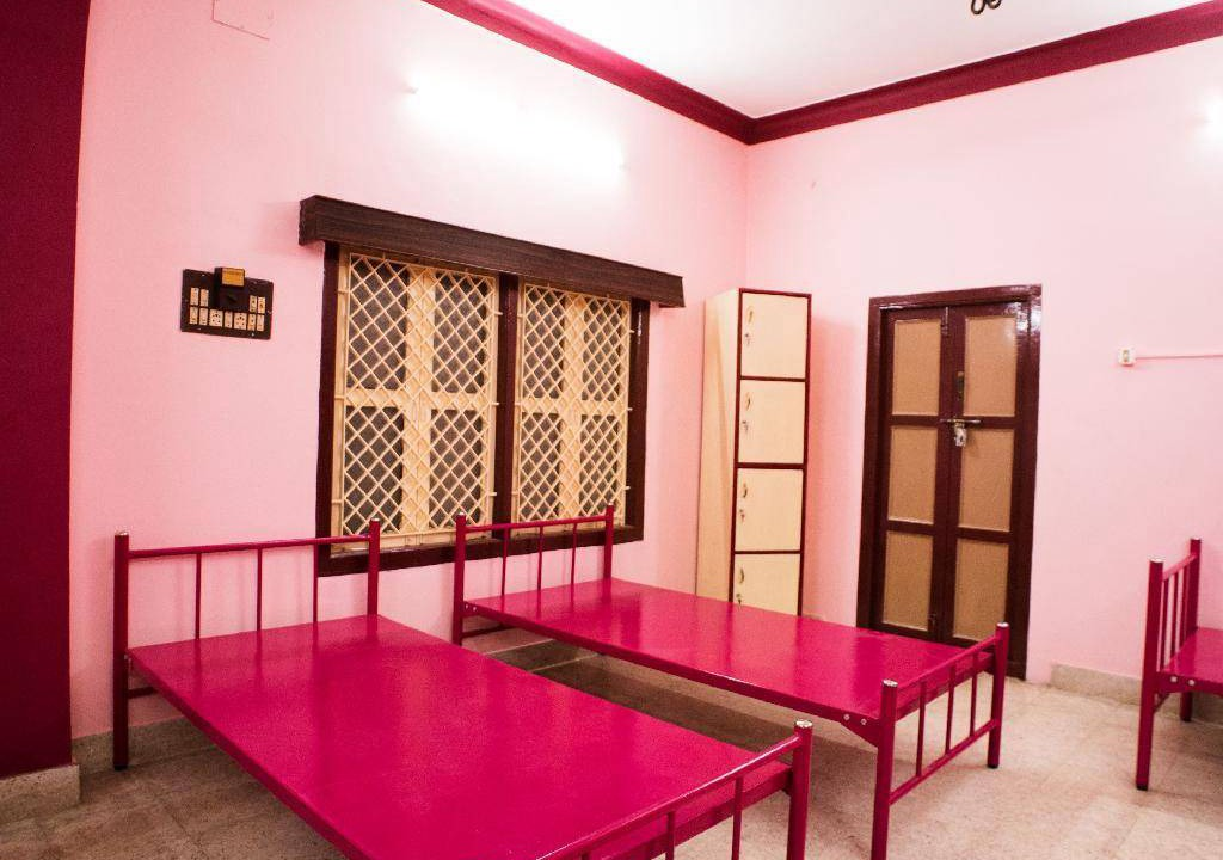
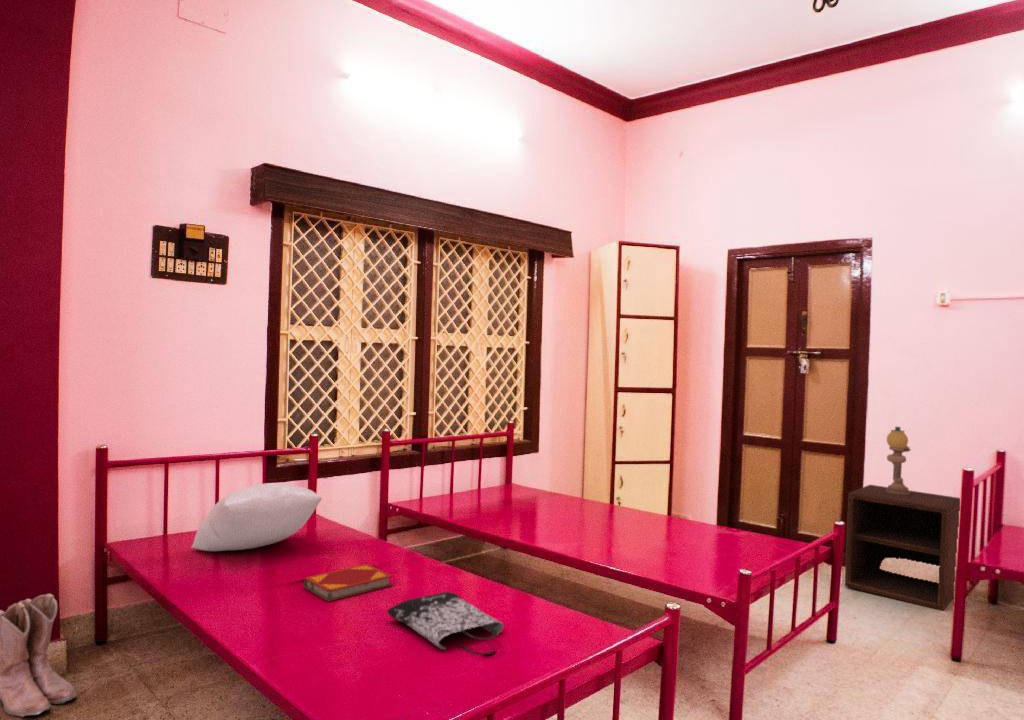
+ boots [0,593,78,718]
+ hardback book [303,563,394,603]
+ pillow [190,482,323,552]
+ nightstand [844,484,961,611]
+ table lamp [886,426,912,494]
+ tote bag [386,591,505,656]
